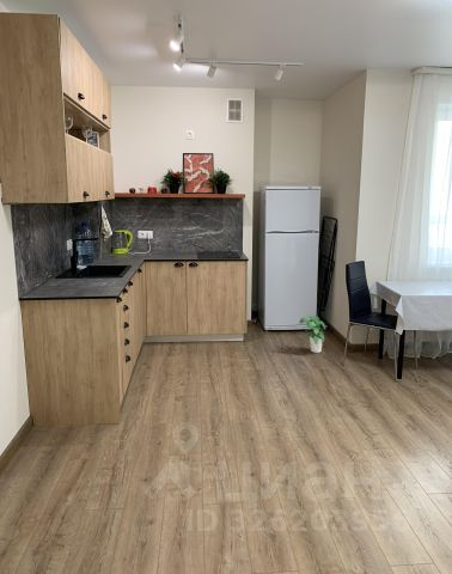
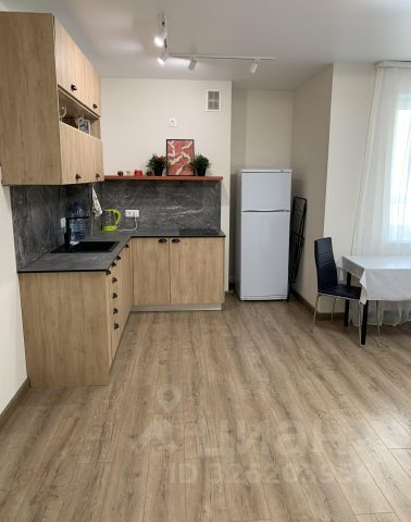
- potted plant [298,315,328,354]
